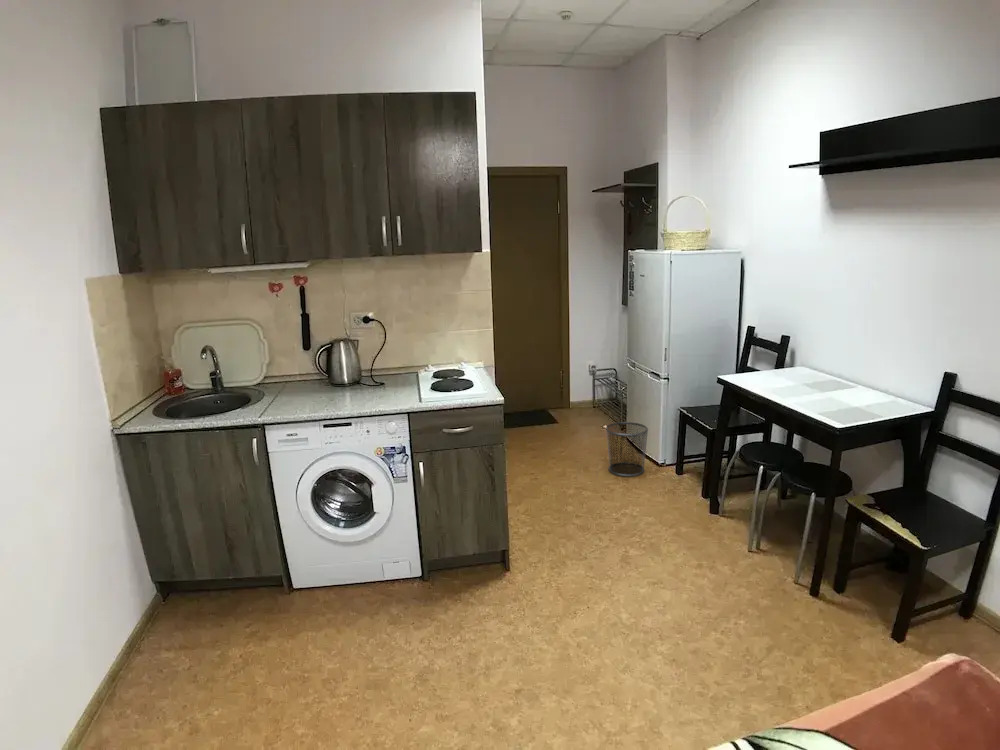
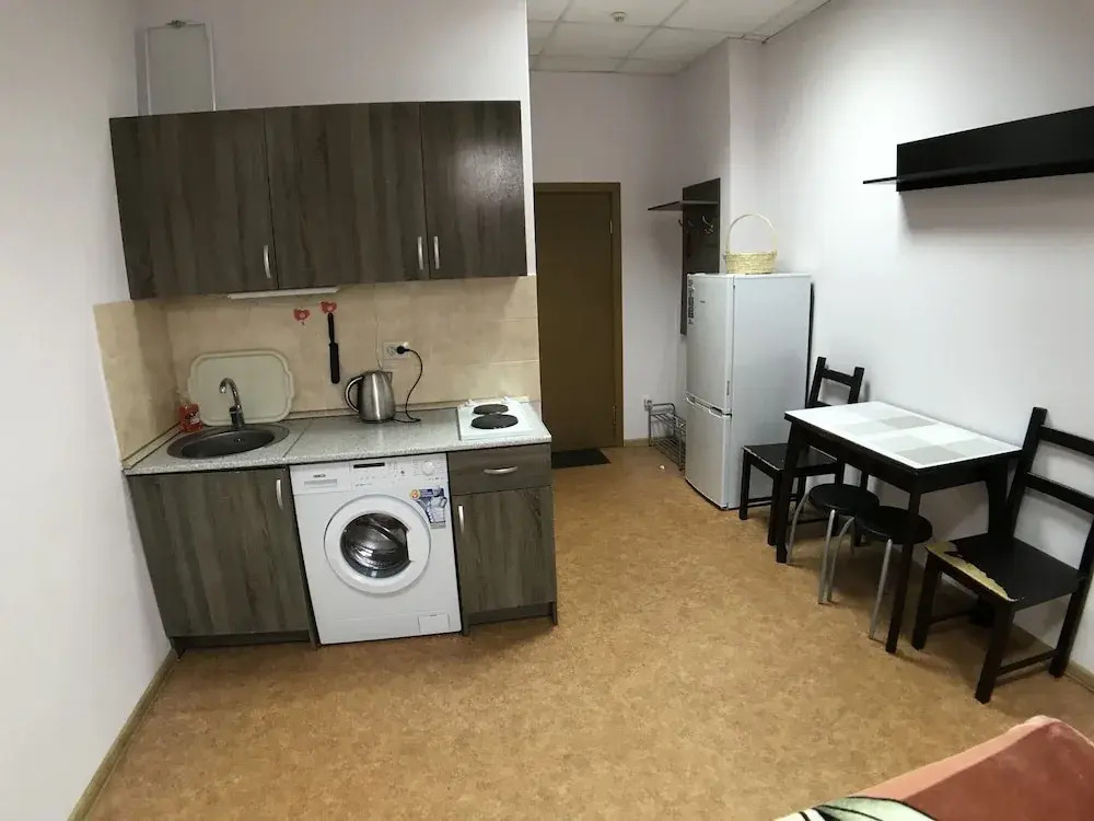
- waste bin [604,421,649,477]
